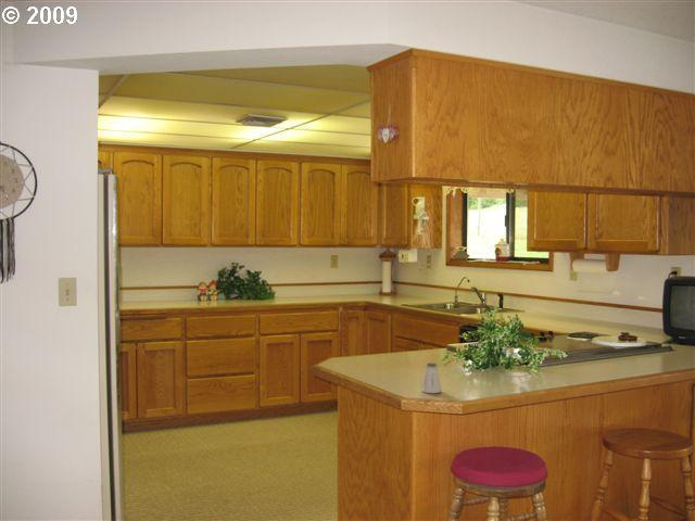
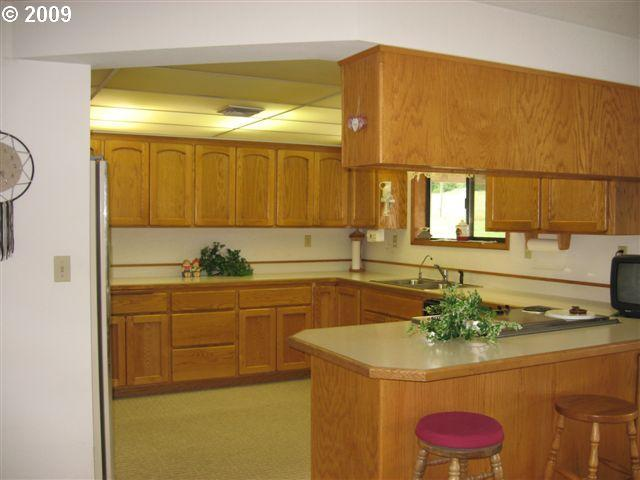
- saltshaker [420,361,443,394]
